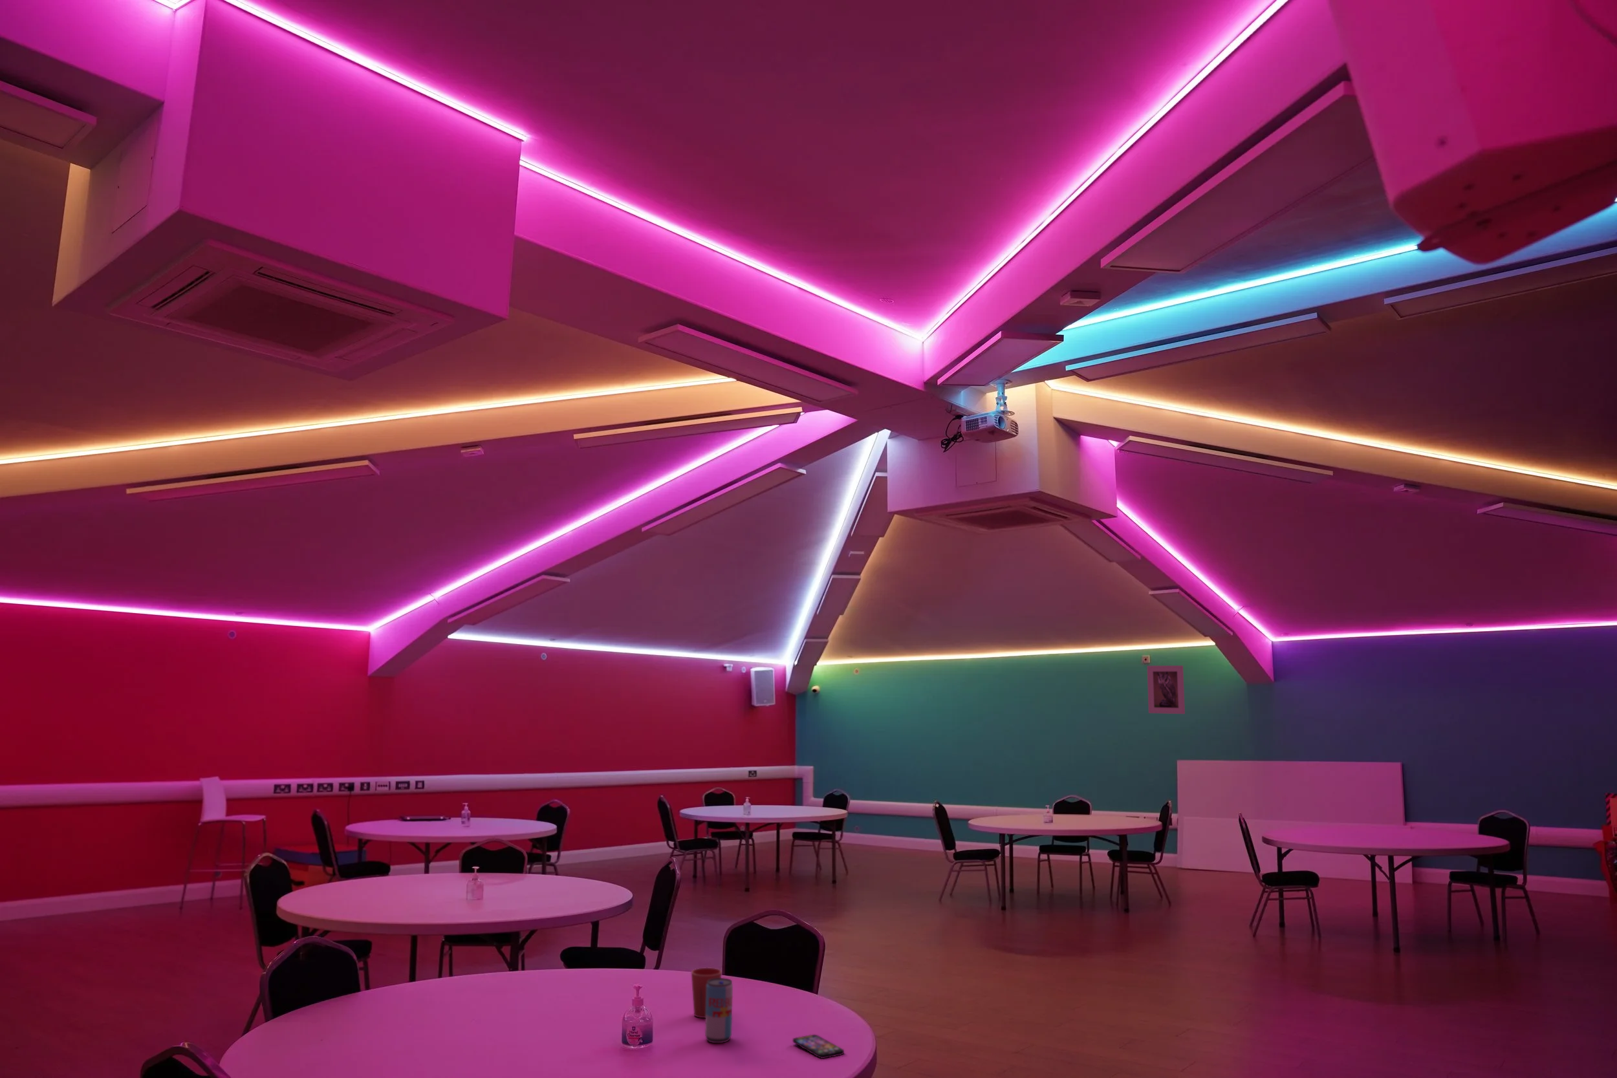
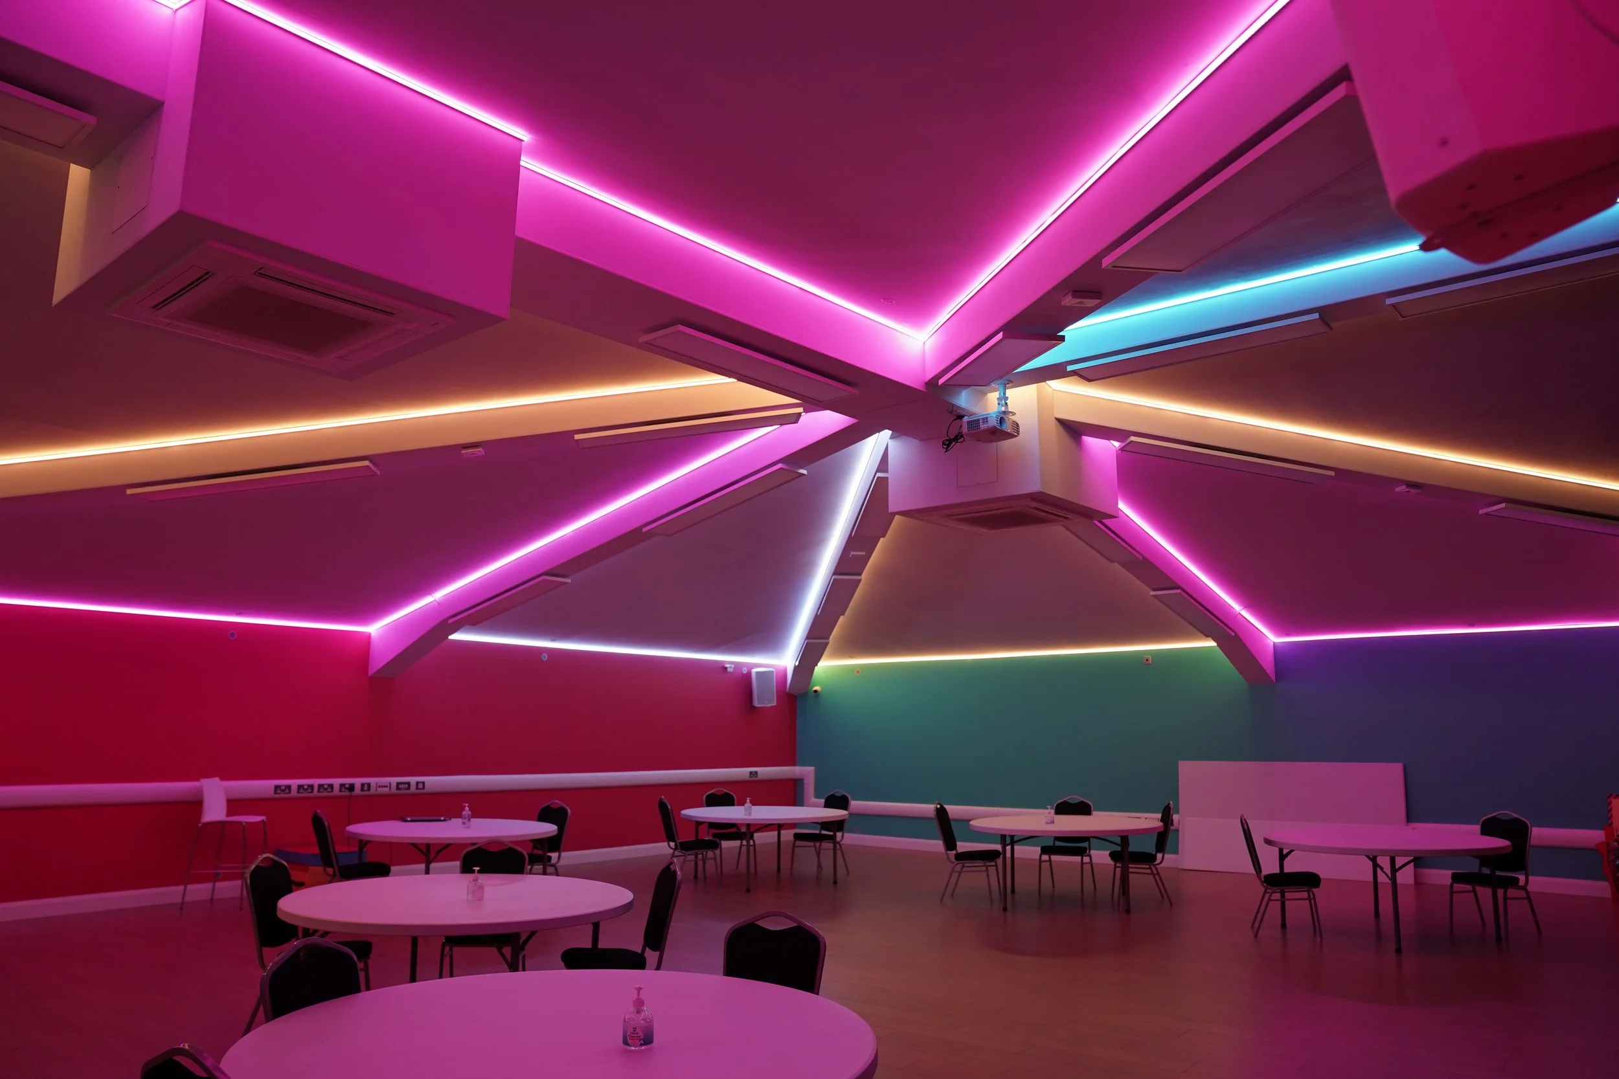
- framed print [1147,665,1185,715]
- beverage can [704,977,734,1044]
- smartphone [792,1033,845,1059]
- cup [691,967,722,1019]
